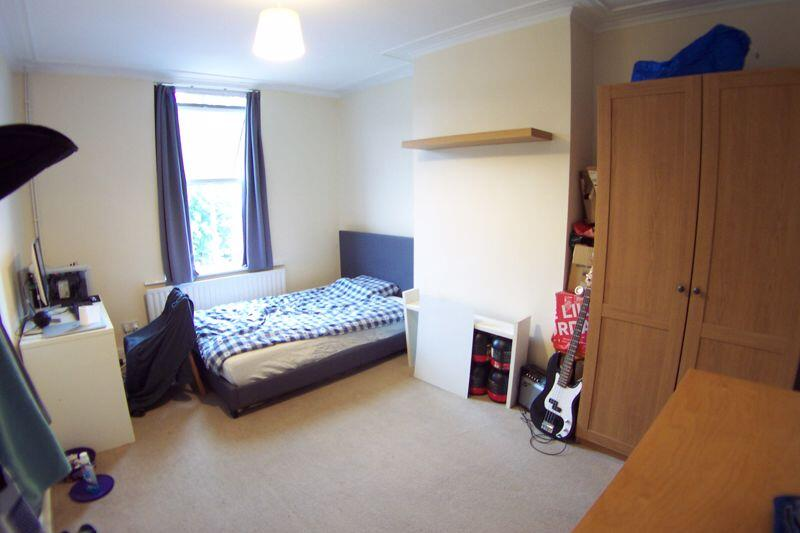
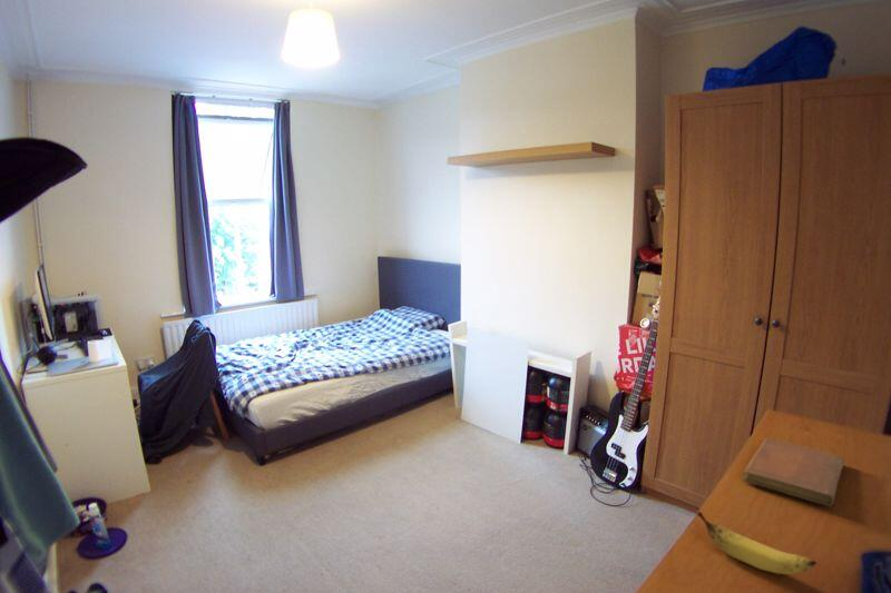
+ notebook [742,437,845,507]
+ banana [696,511,817,575]
